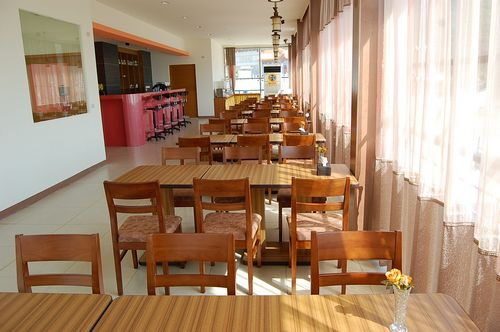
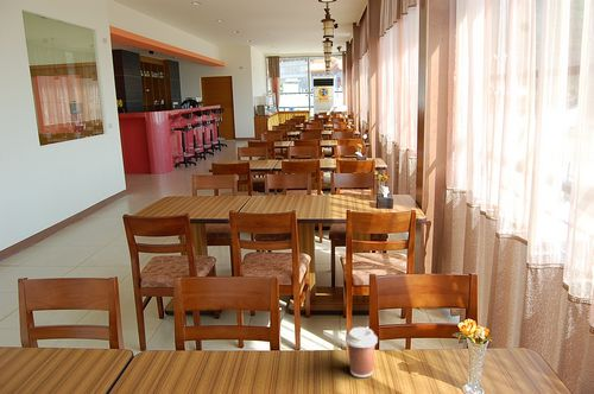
+ coffee cup [345,326,379,379]
